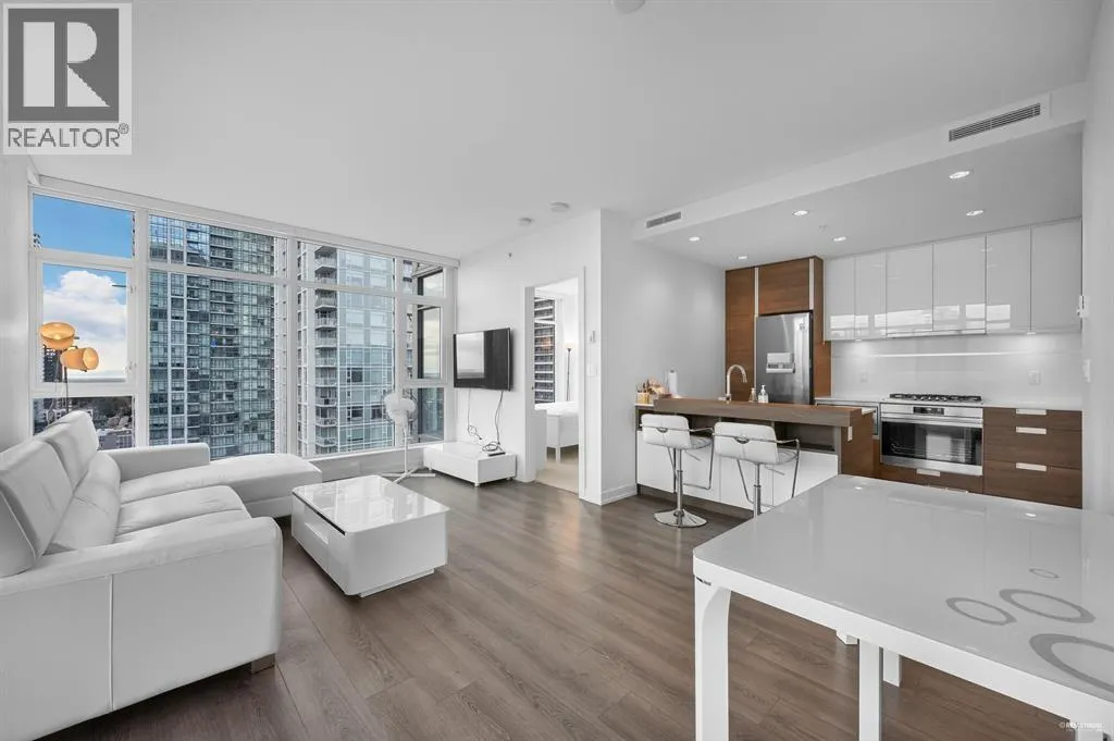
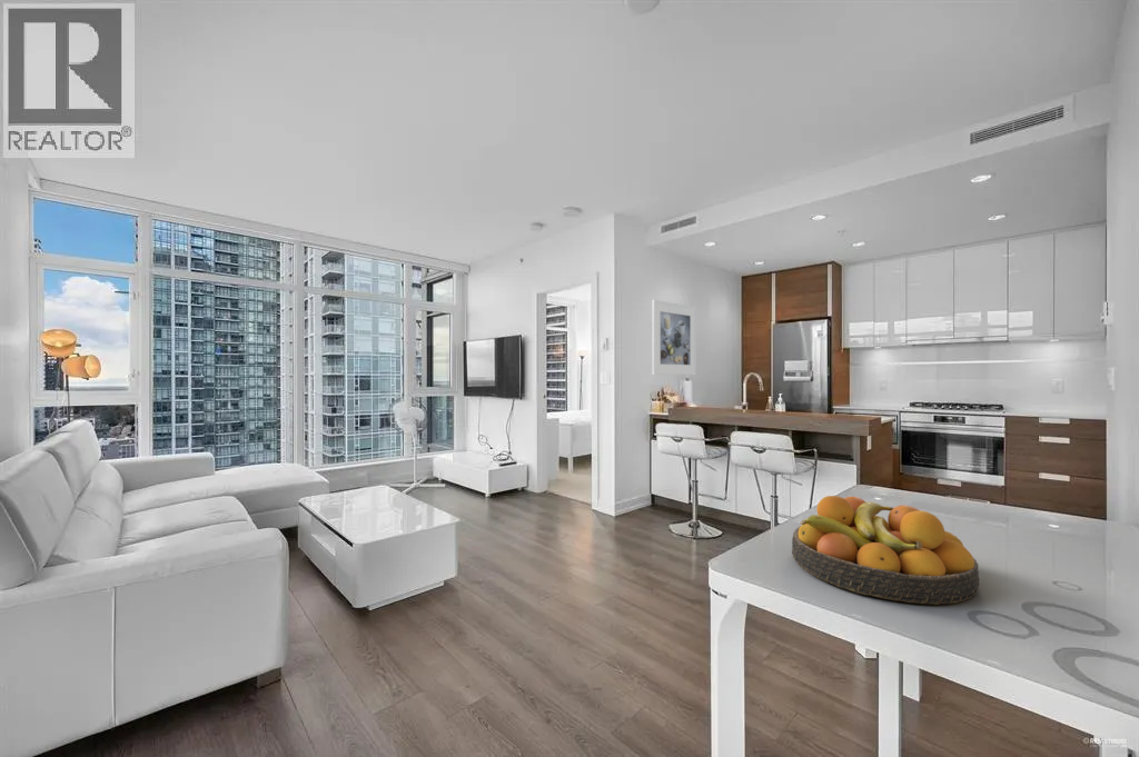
+ fruit bowl [791,495,980,606]
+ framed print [651,299,697,376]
